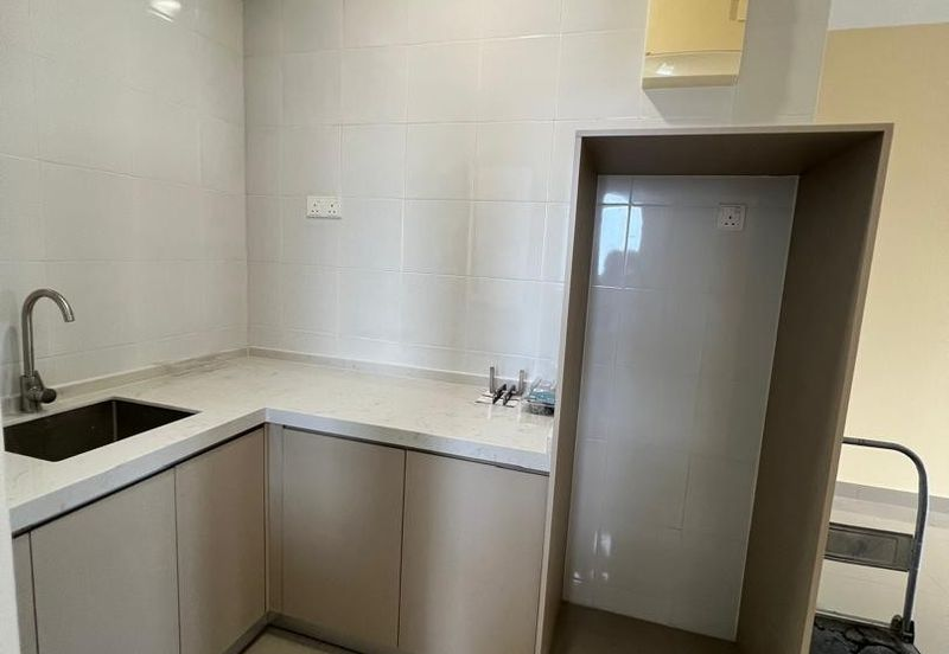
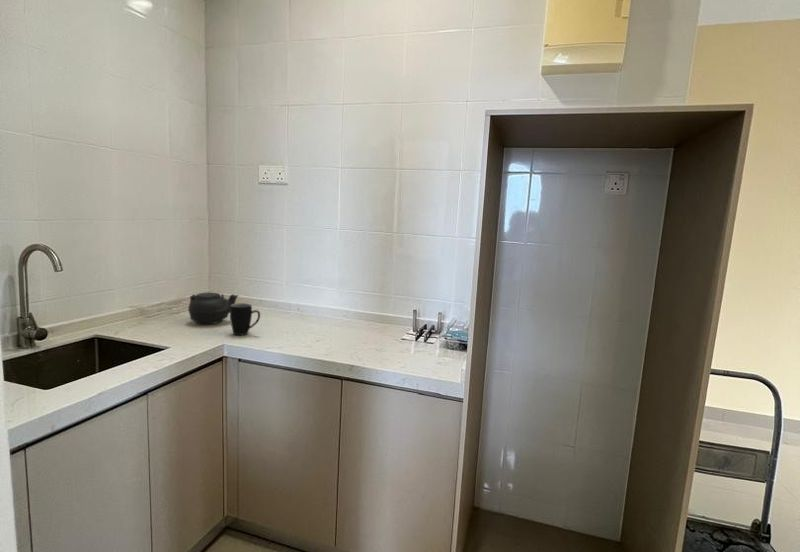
+ teapot [187,291,239,325]
+ mug [229,302,261,336]
